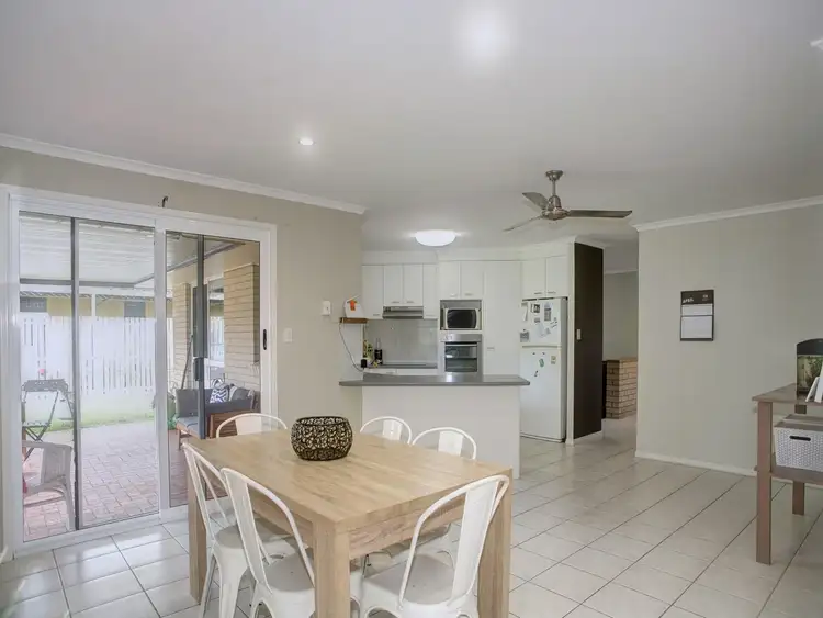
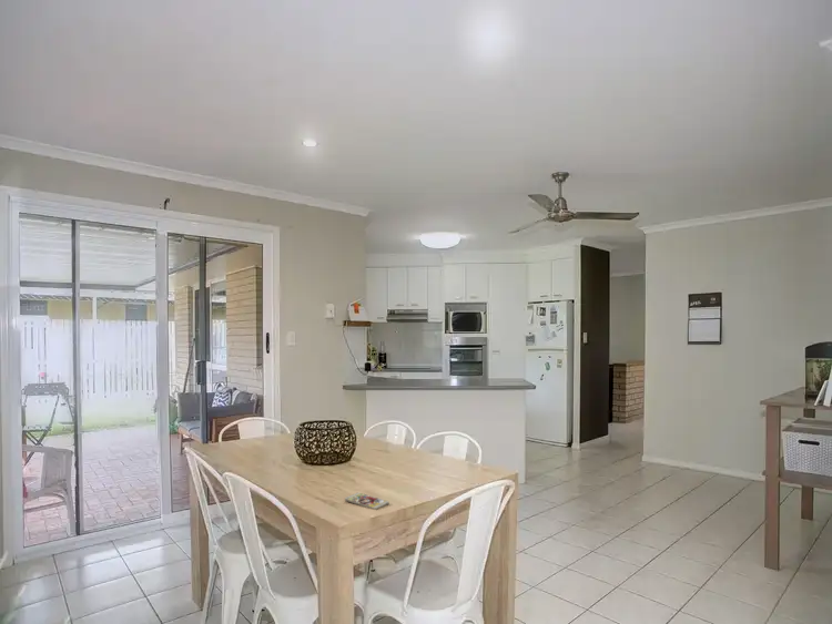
+ smartphone [344,491,390,511]
